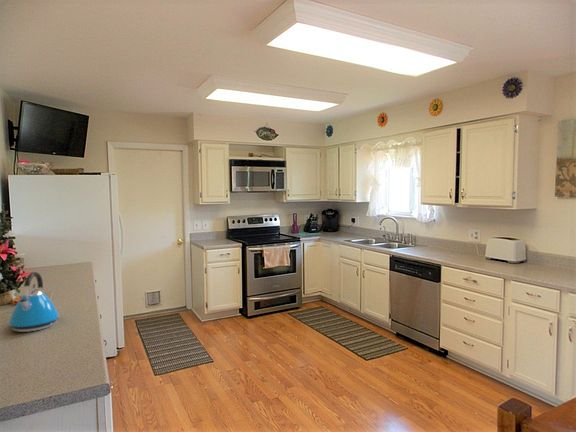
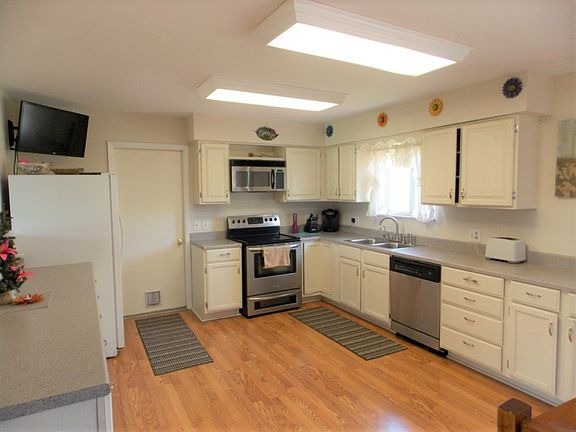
- kettle [7,271,60,333]
